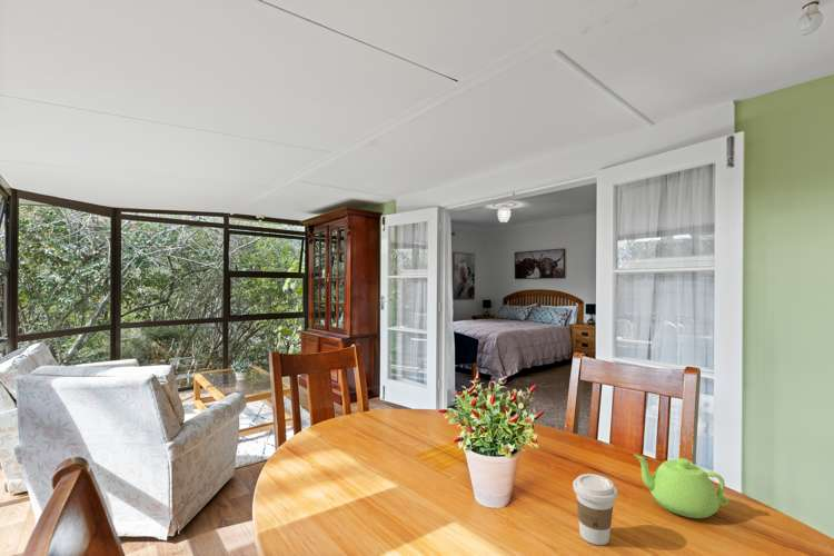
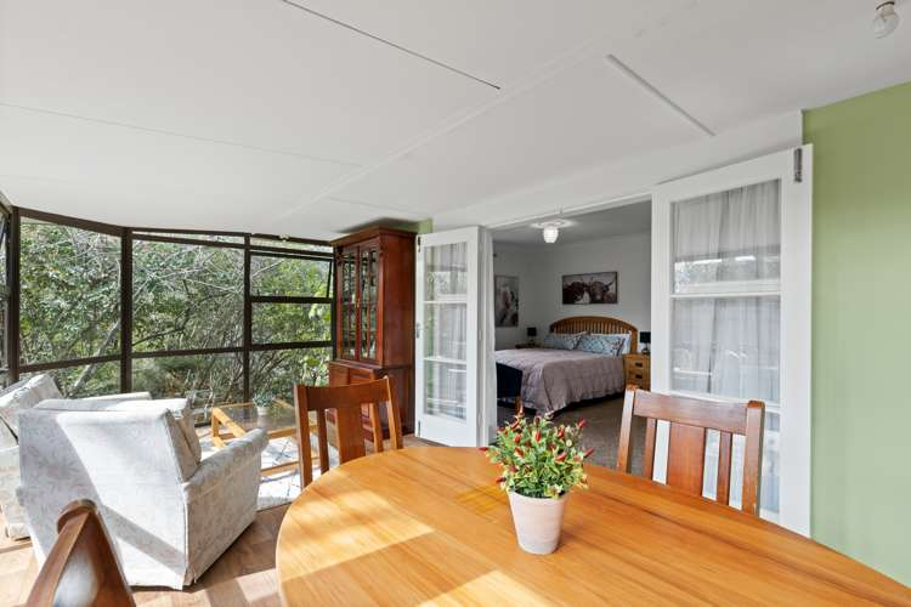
- coffee cup [572,473,618,546]
- teapot [633,454,729,519]
